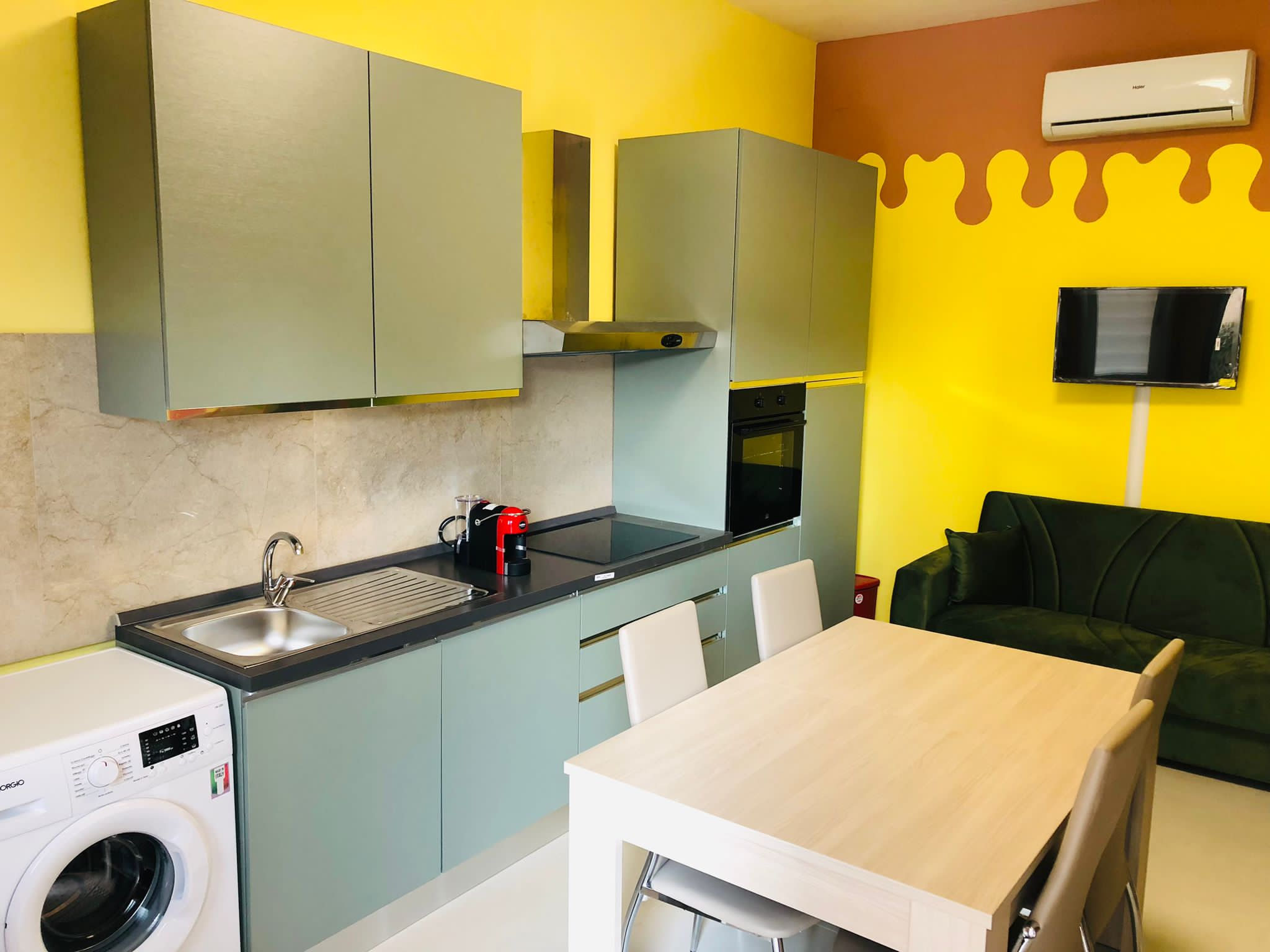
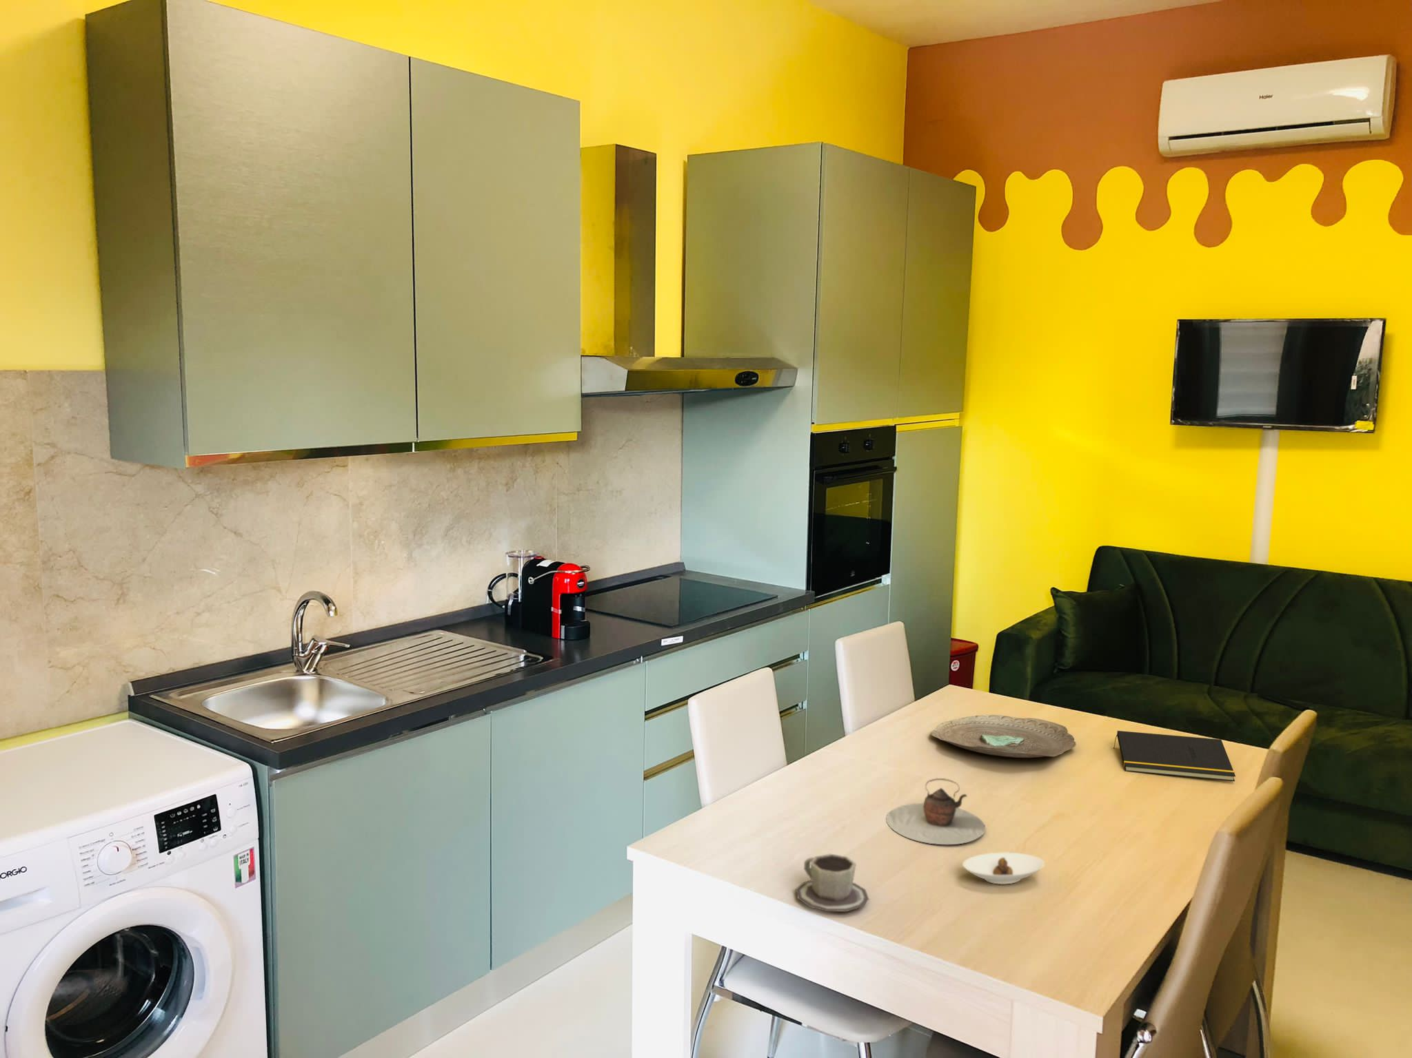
+ cup [795,852,869,912]
+ saucer [963,852,1045,885]
+ teapot [885,778,986,845]
+ notepad [1113,730,1236,781]
+ decorative bowl [931,715,1076,758]
